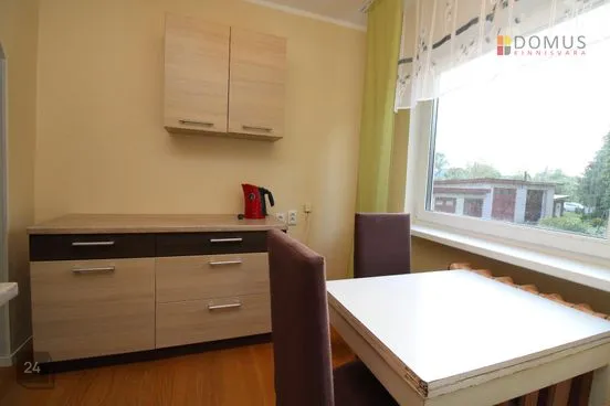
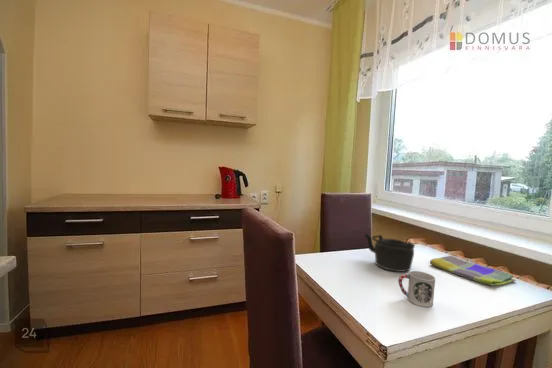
+ dish towel [429,254,517,287]
+ cup [397,270,436,308]
+ teapot [364,233,416,273]
